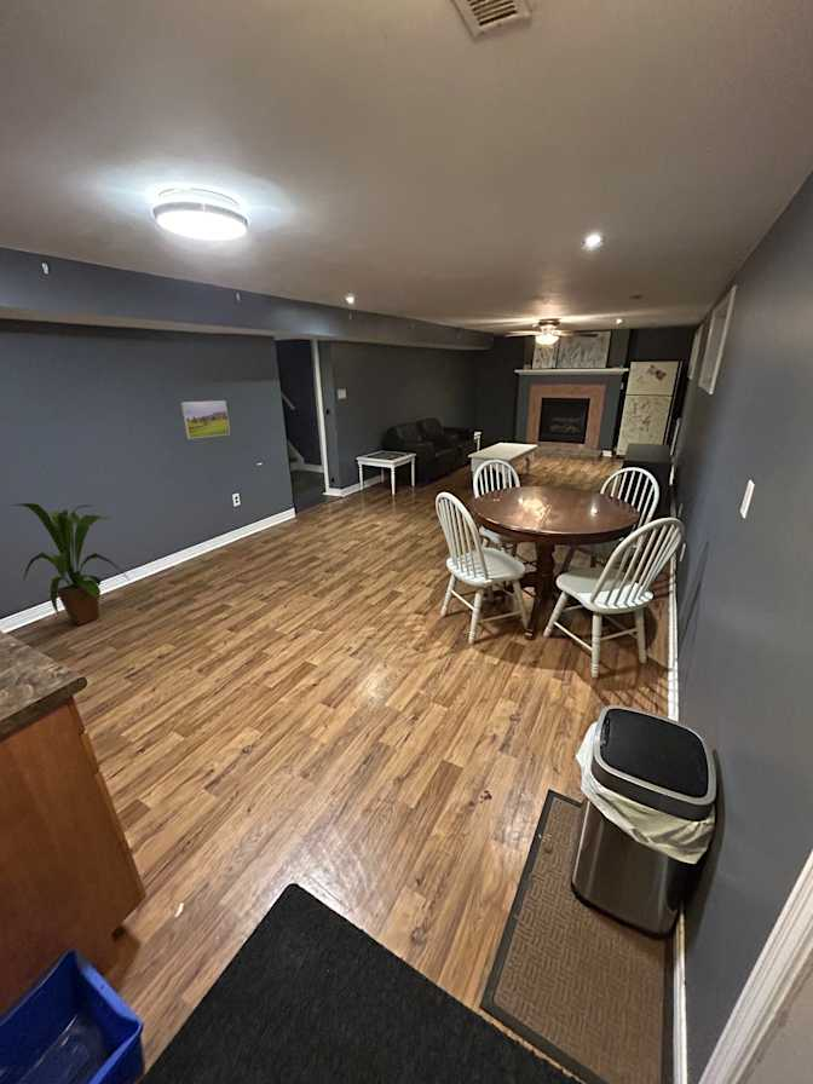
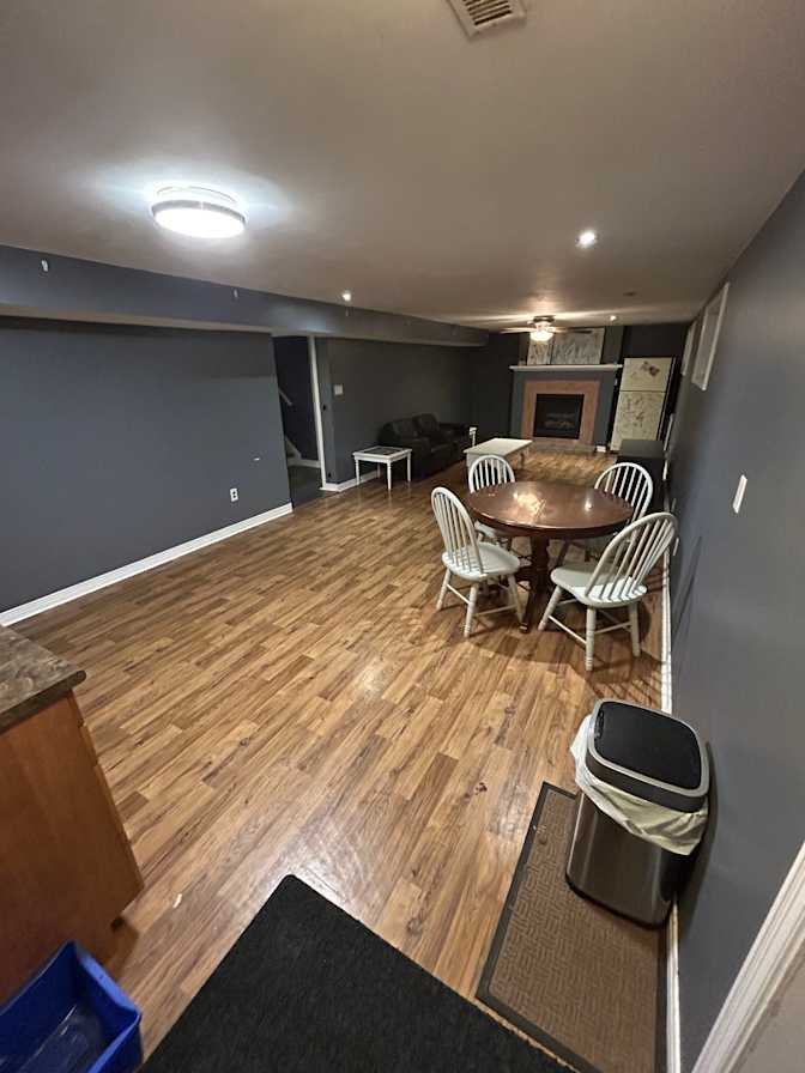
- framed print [180,399,231,440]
- house plant [12,502,129,627]
